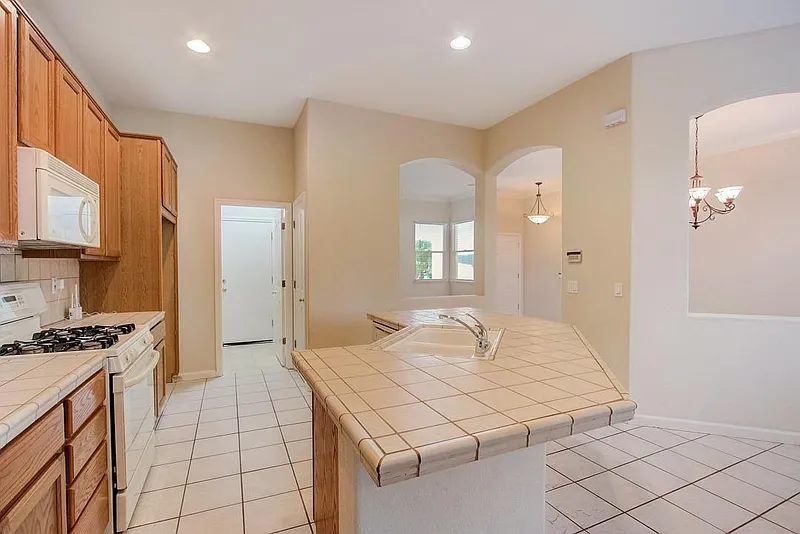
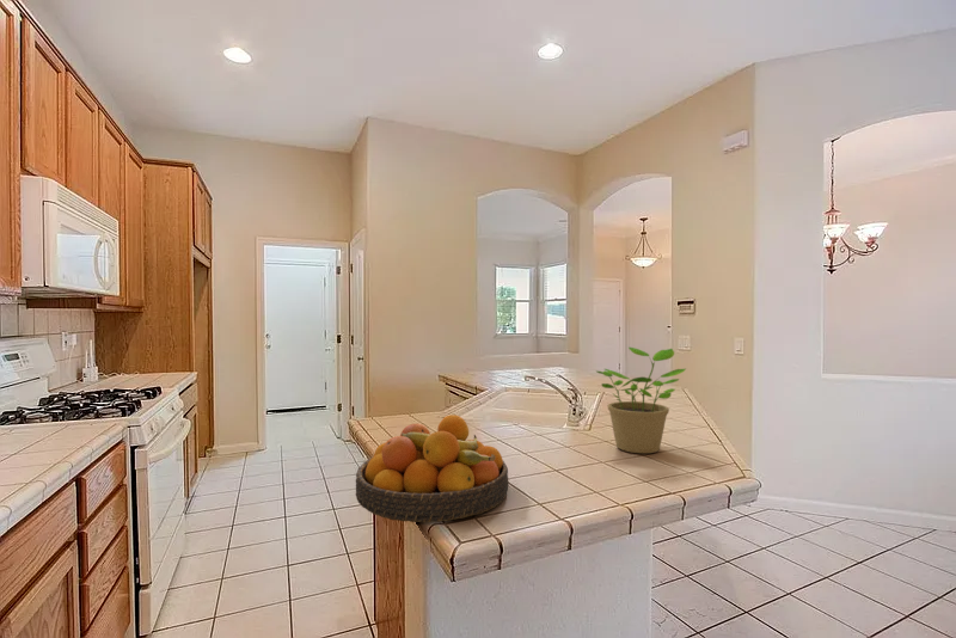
+ fruit bowl [355,413,509,523]
+ potted plant [596,346,686,455]
